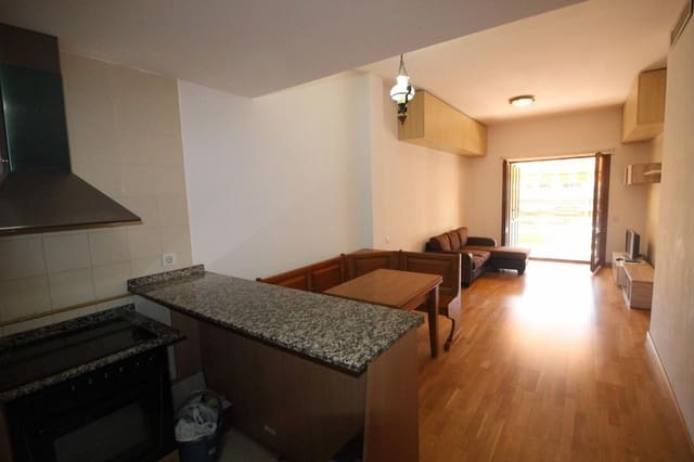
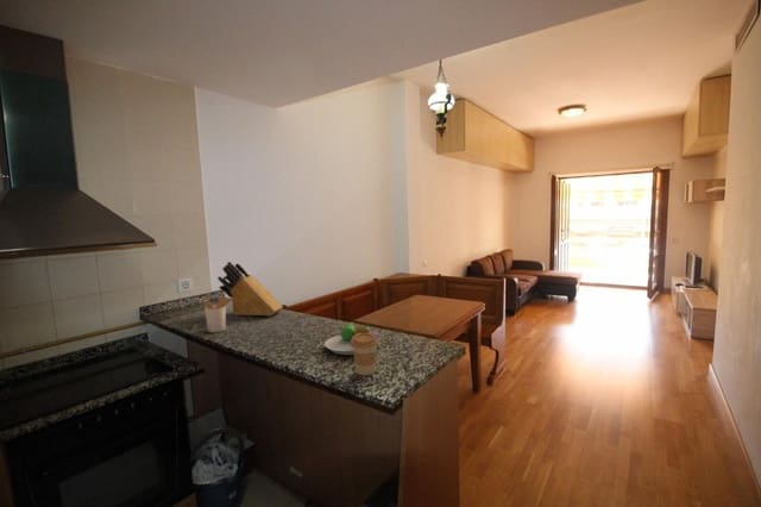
+ fruit bowl [323,321,379,356]
+ knife block [216,261,284,318]
+ coffee cup [352,333,379,376]
+ utensil holder [202,292,233,333]
